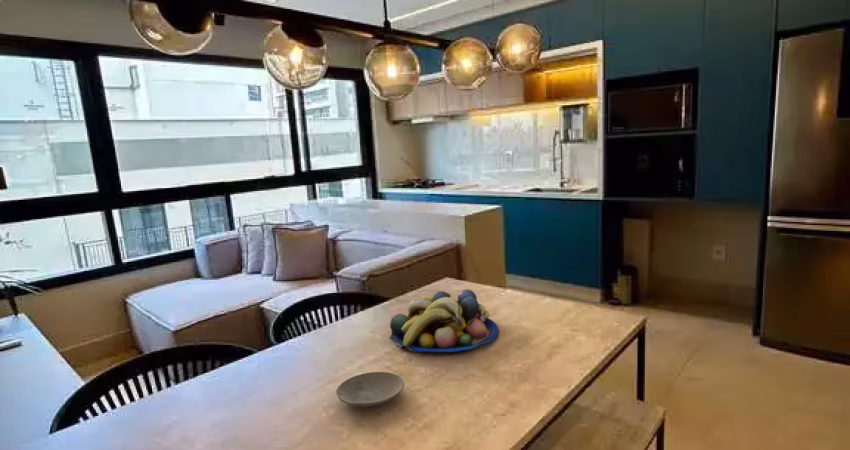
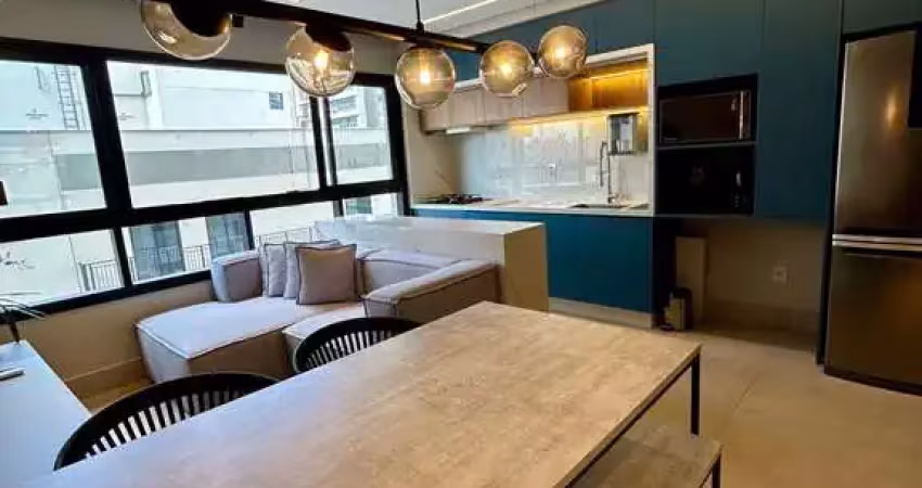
- plate [335,371,405,407]
- fruit bowl [388,288,500,353]
